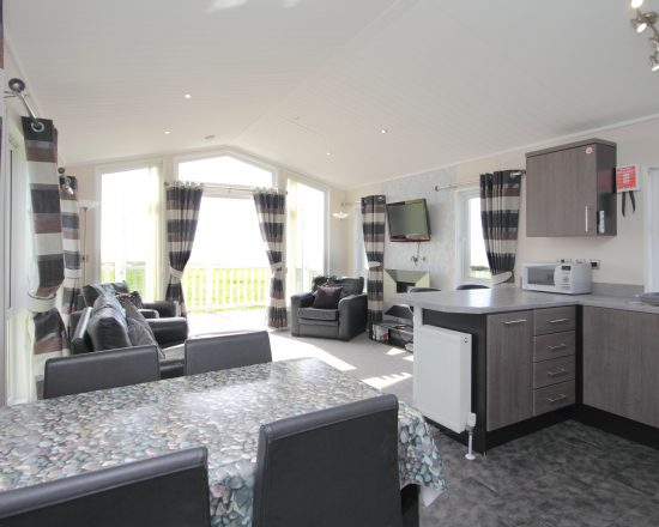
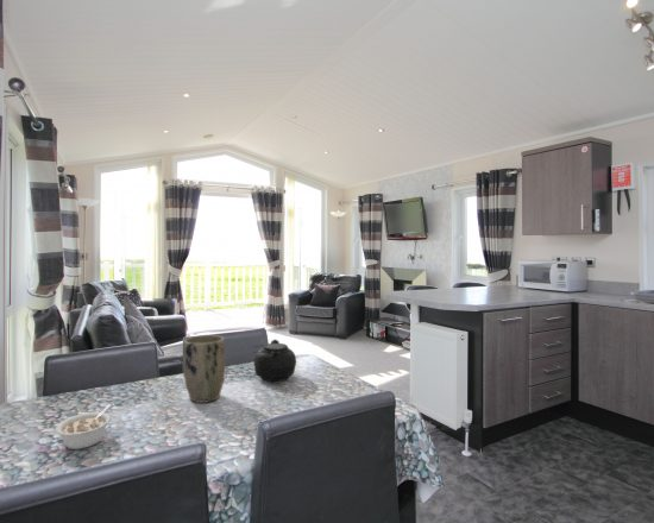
+ legume [55,403,112,450]
+ plant pot [182,334,226,404]
+ teapot [251,339,297,383]
